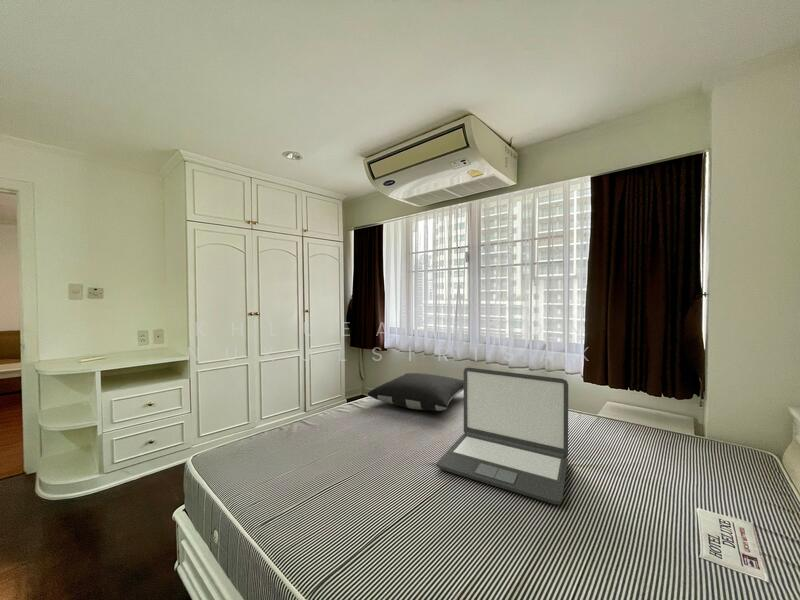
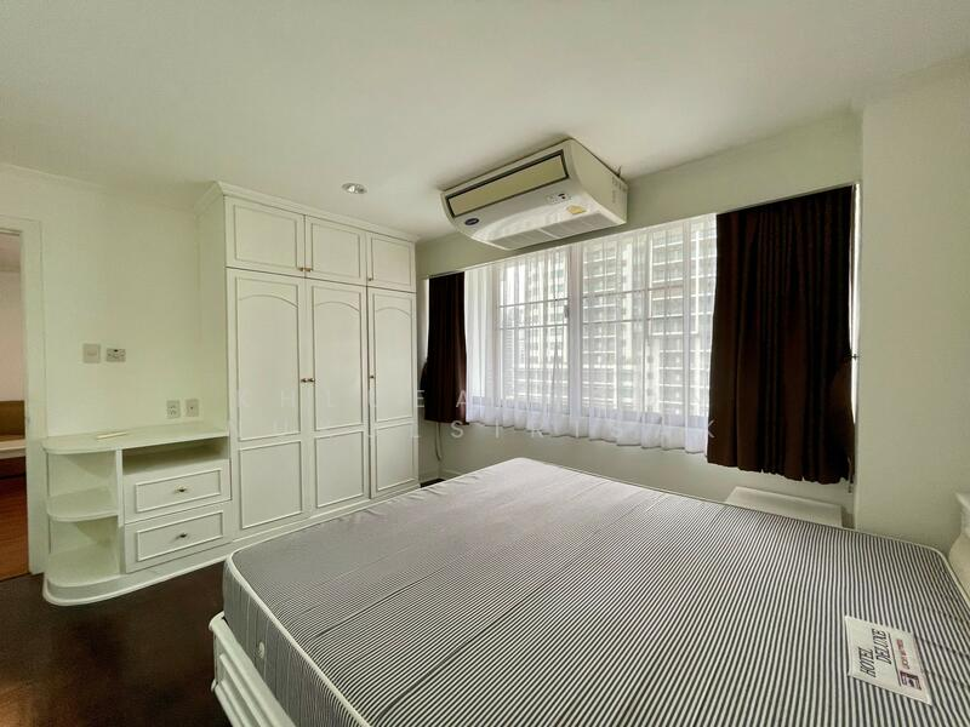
- laptop [436,367,569,505]
- pillow [367,372,464,412]
